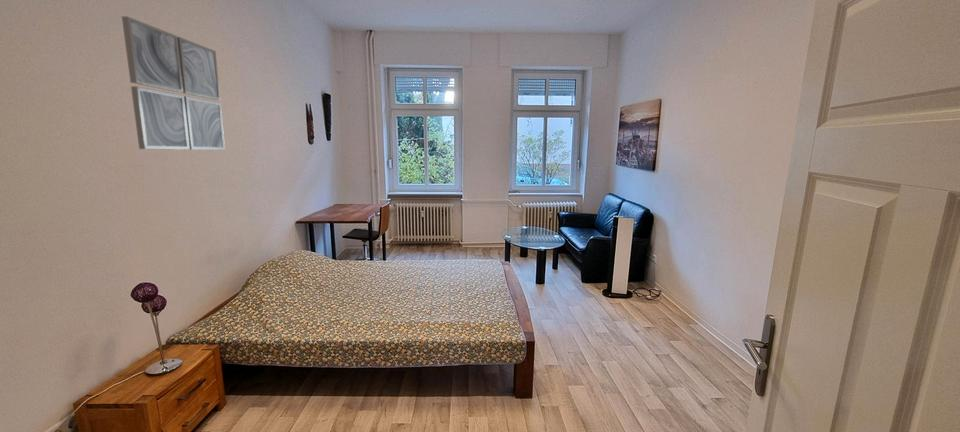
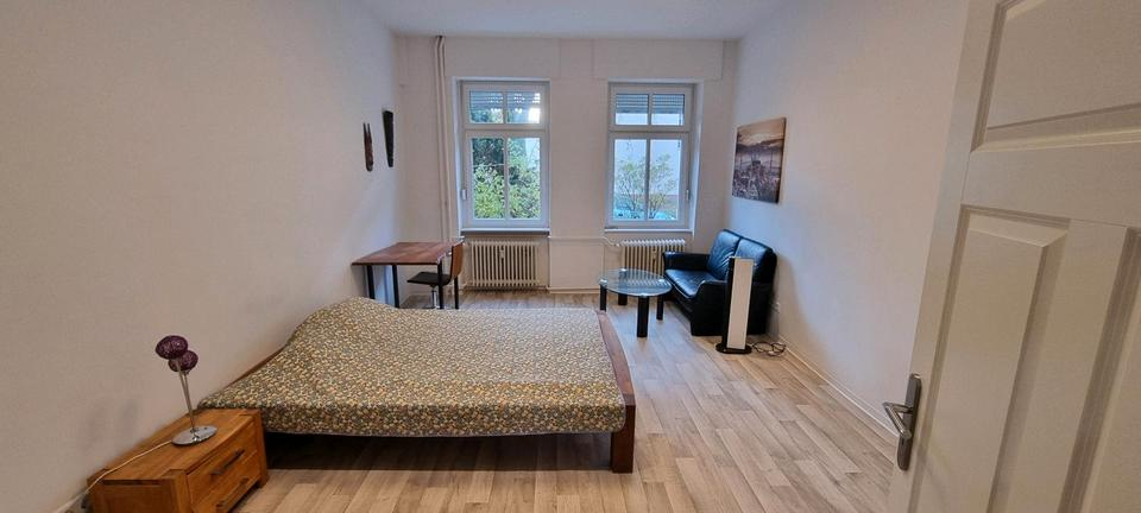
- wall art [121,15,226,151]
